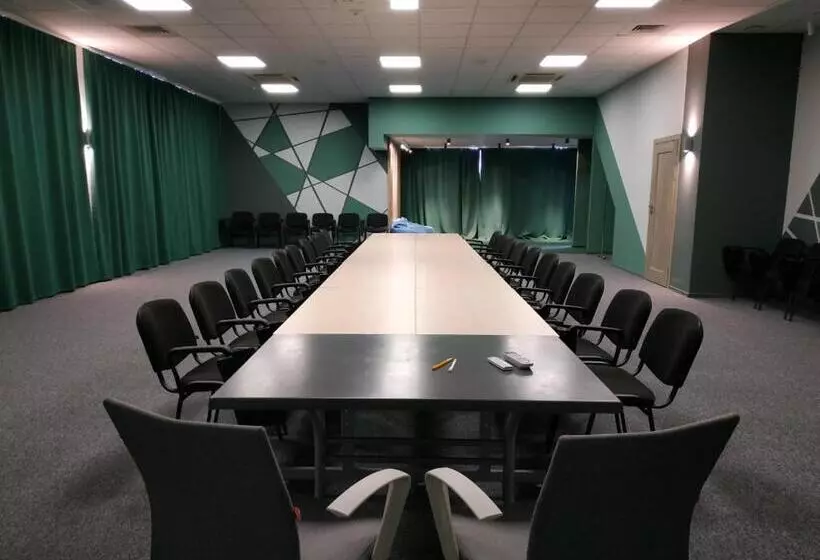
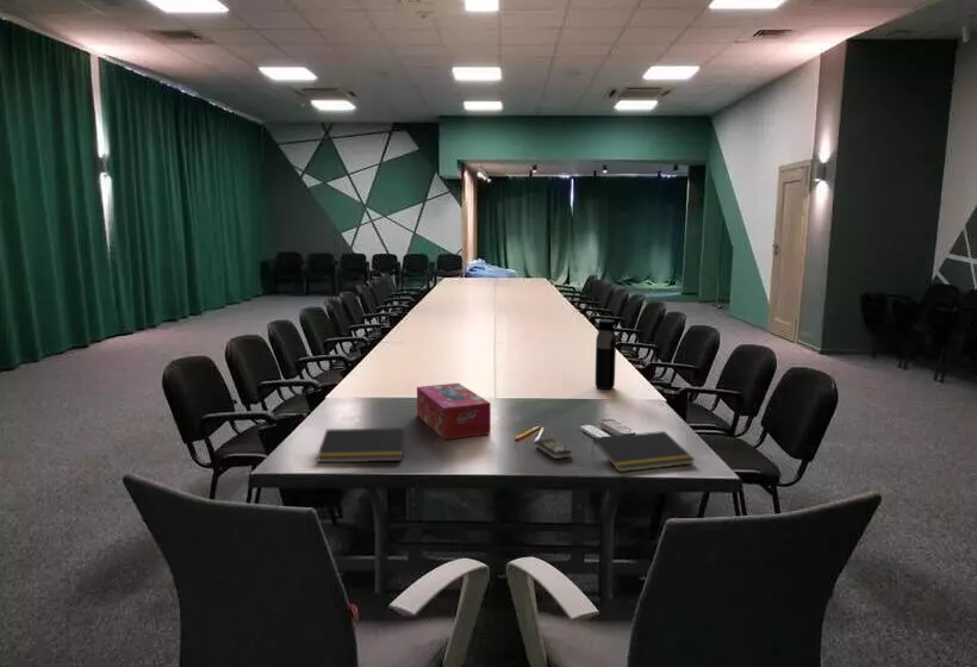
+ notepad [316,426,405,463]
+ water bottle [595,318,617,391]
+ tissue box [416,382,492,441]
+ remote control [535,437,573,460]
+ notepad [590,430,696,473]
